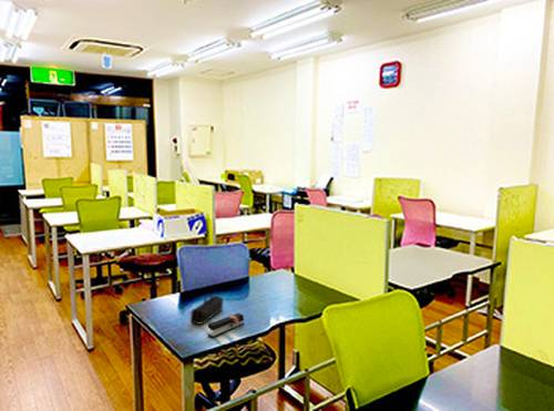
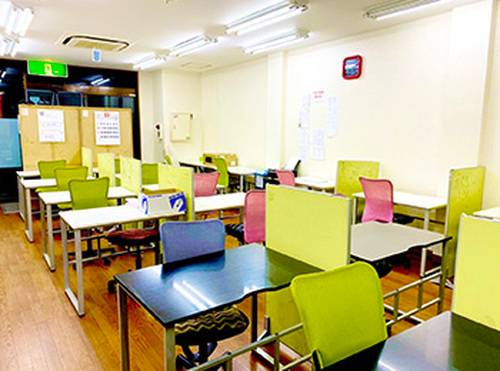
- pencil case [189,294,224,326]
- stapler [207,312,245,339]
